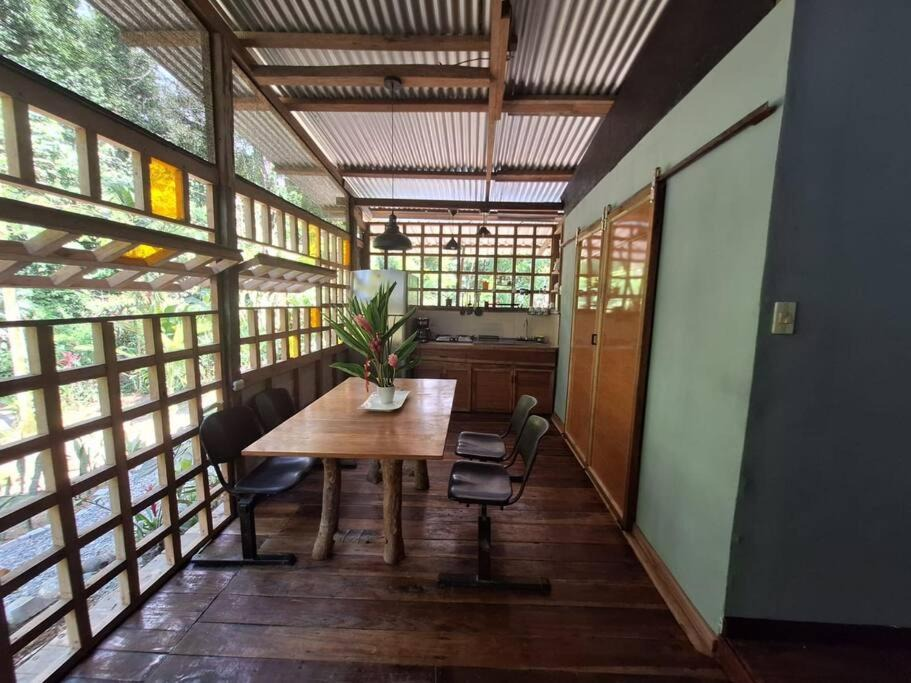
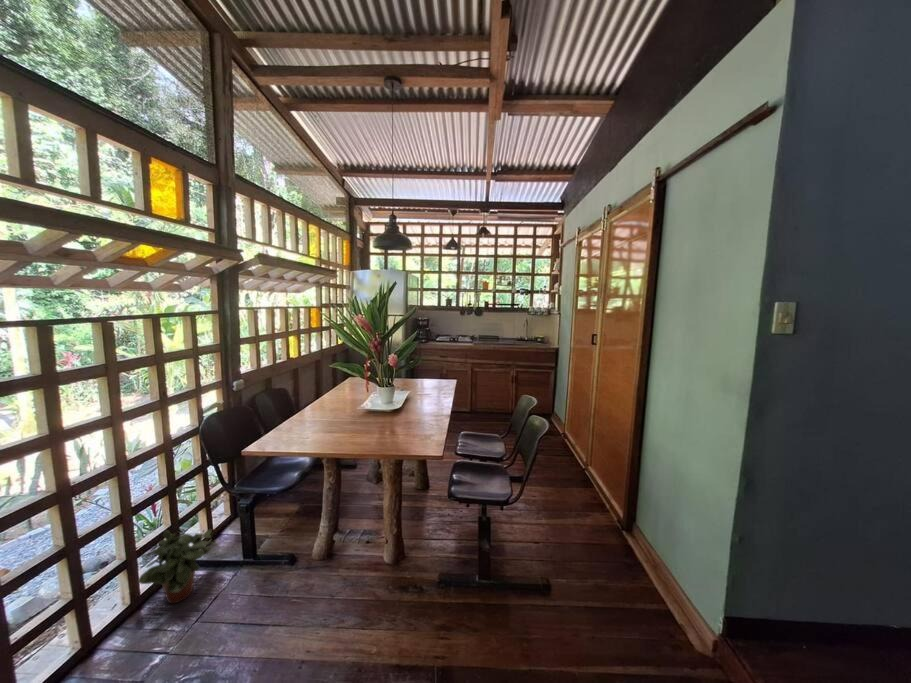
+ potted plant [136,528,220,604]
